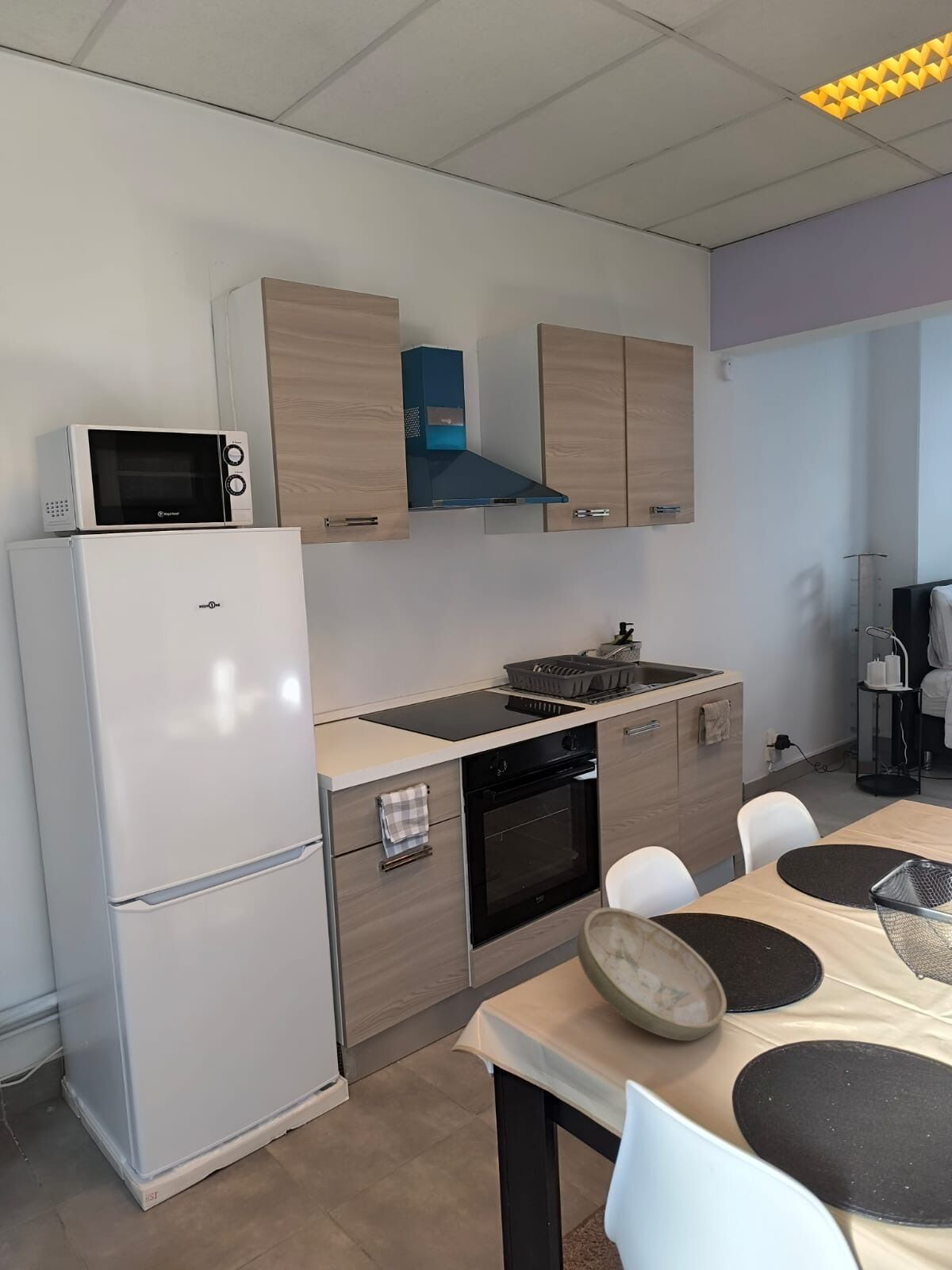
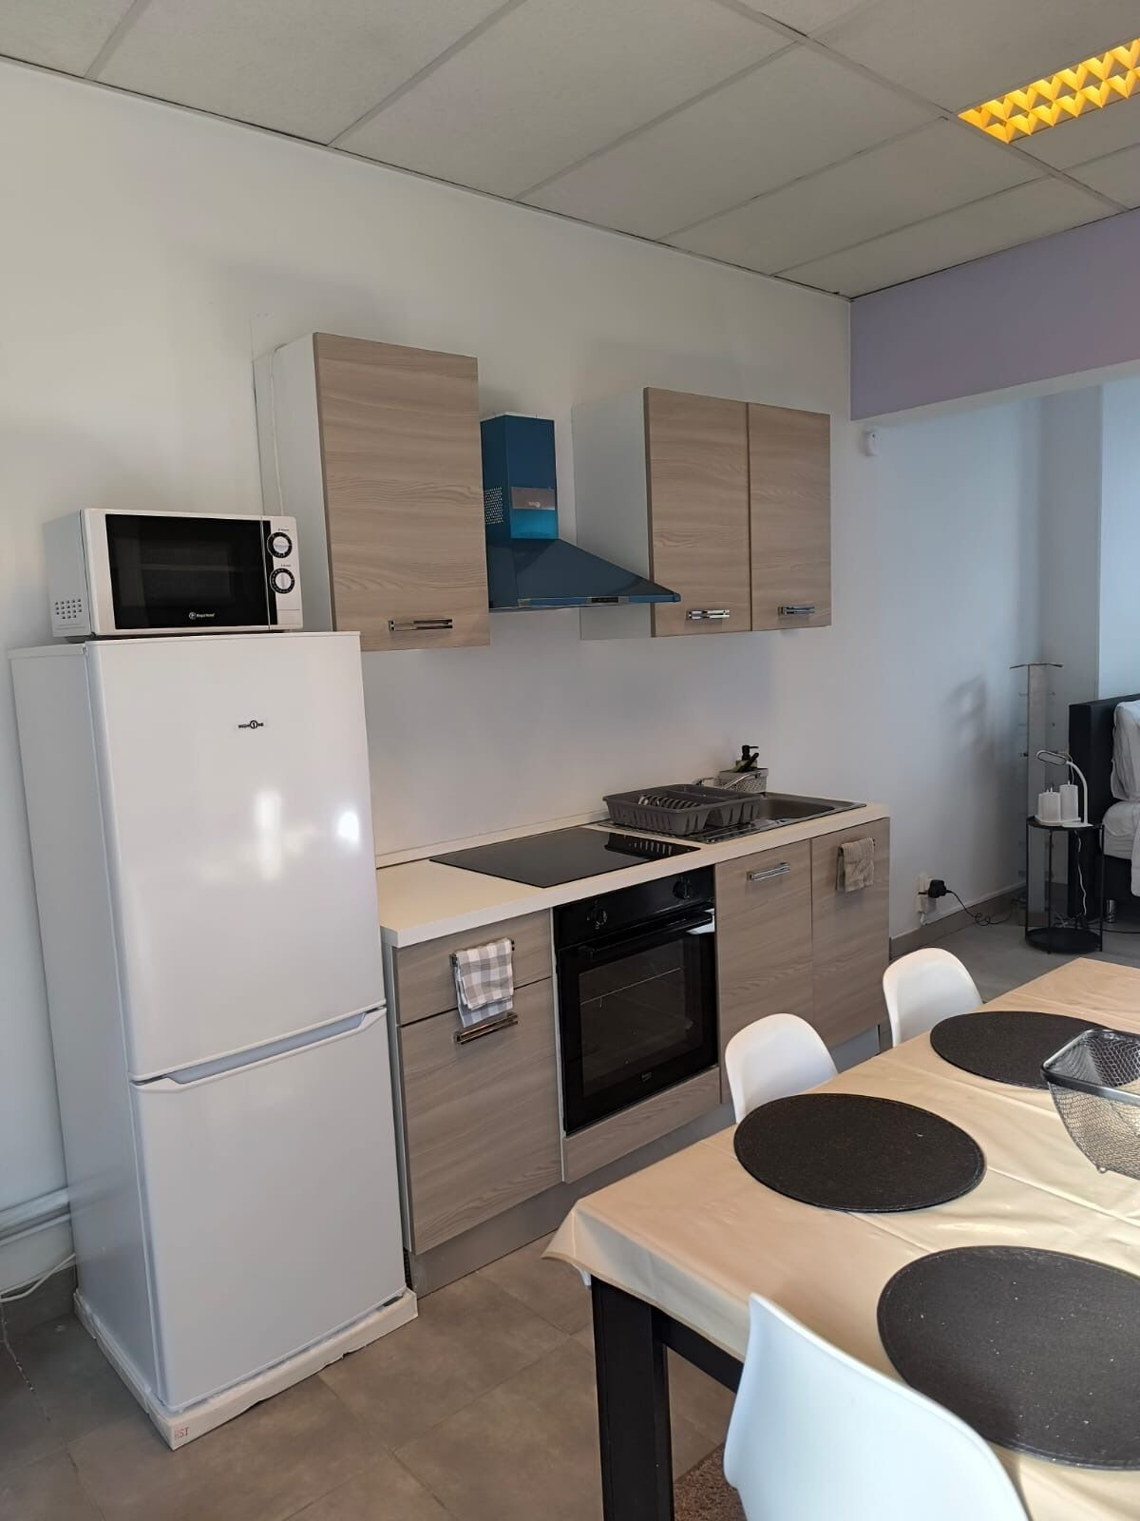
- bowl [576,906,727,1041]
